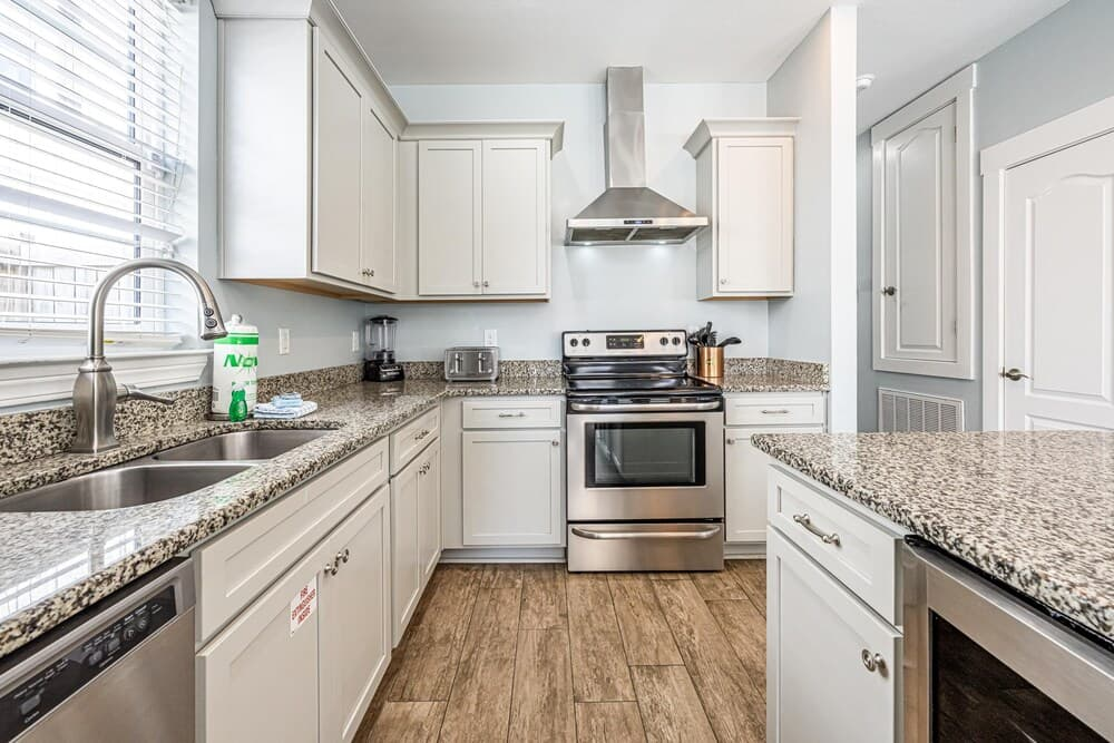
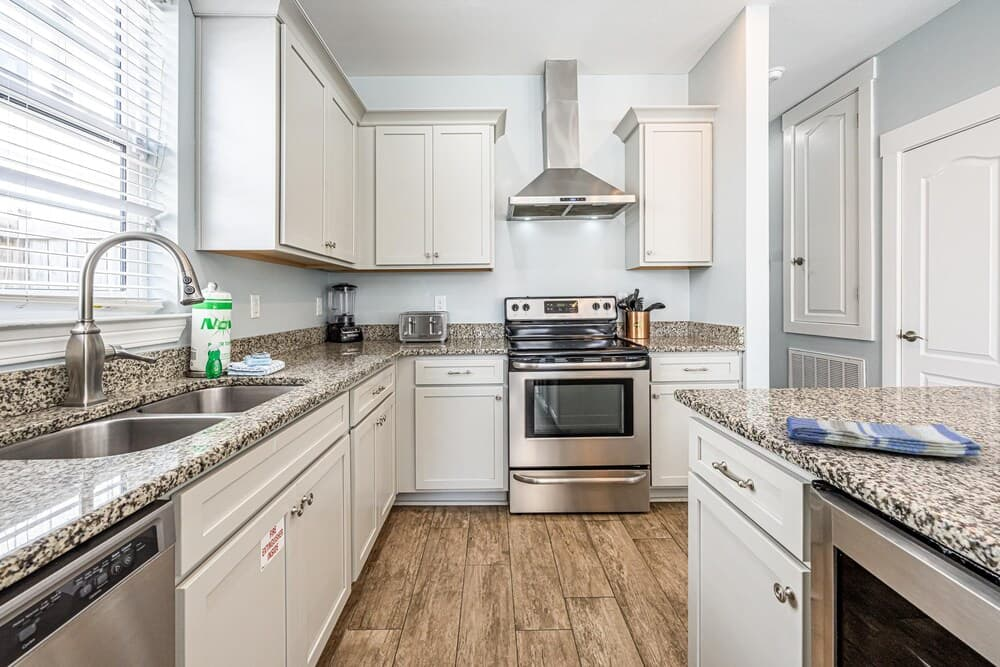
+ dish towel [785,416,986,459]
